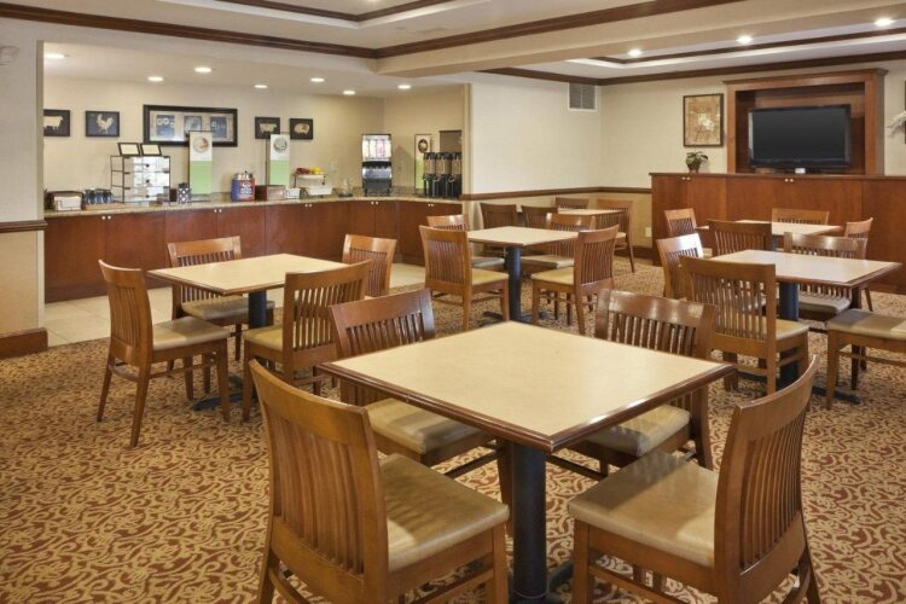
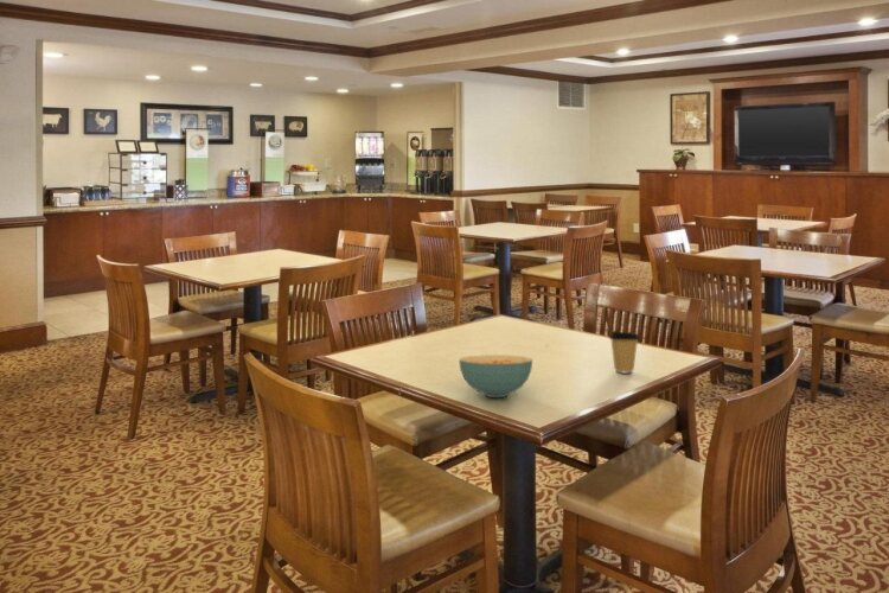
+ cereal bowl [458,353,533,398]
+ coffee cup [608,330,641,374]
